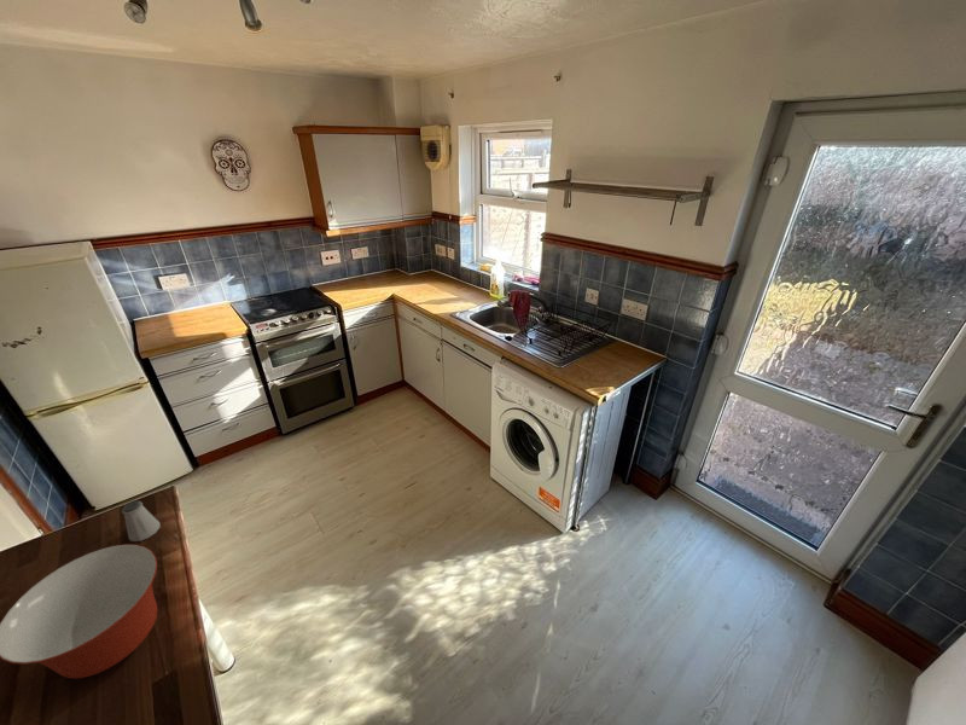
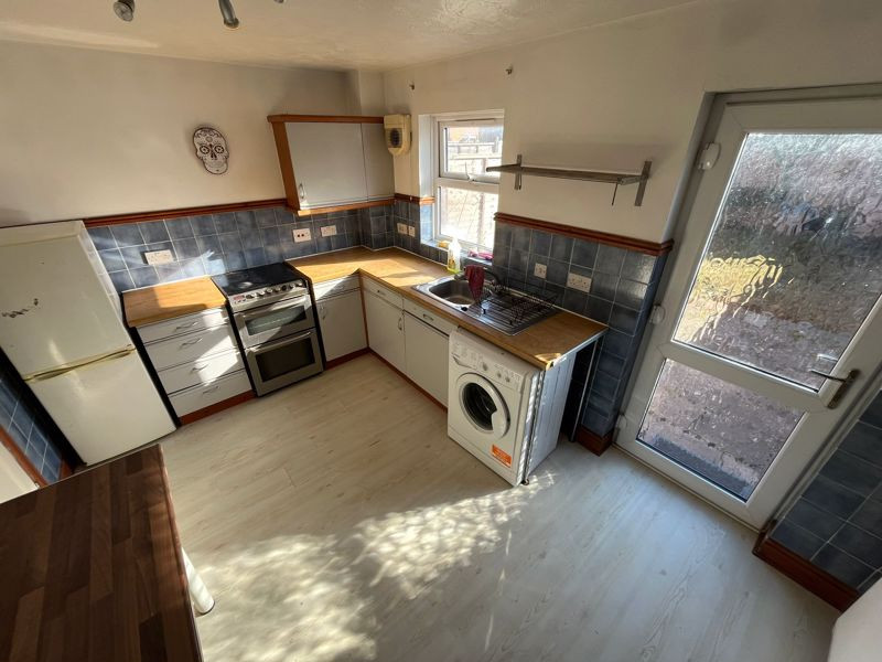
- saltshaker [121,499,162,543]
- mixing bowl [0,544,159,679]
